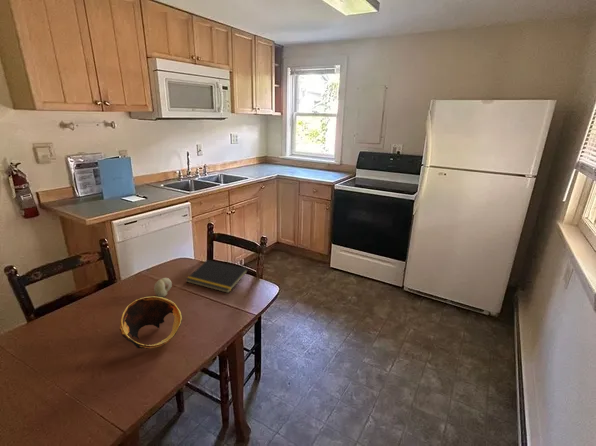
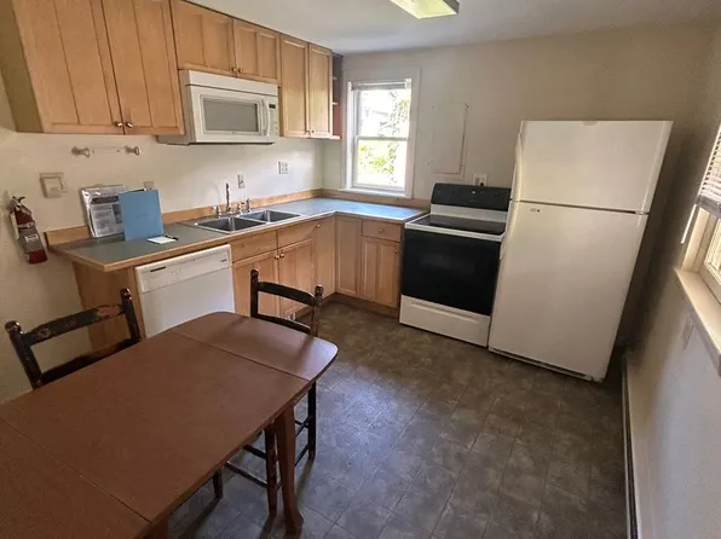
- bowl [119,295,183,350]
- notepad [185,259,249,294]
- fruit [153,277,173,298]
